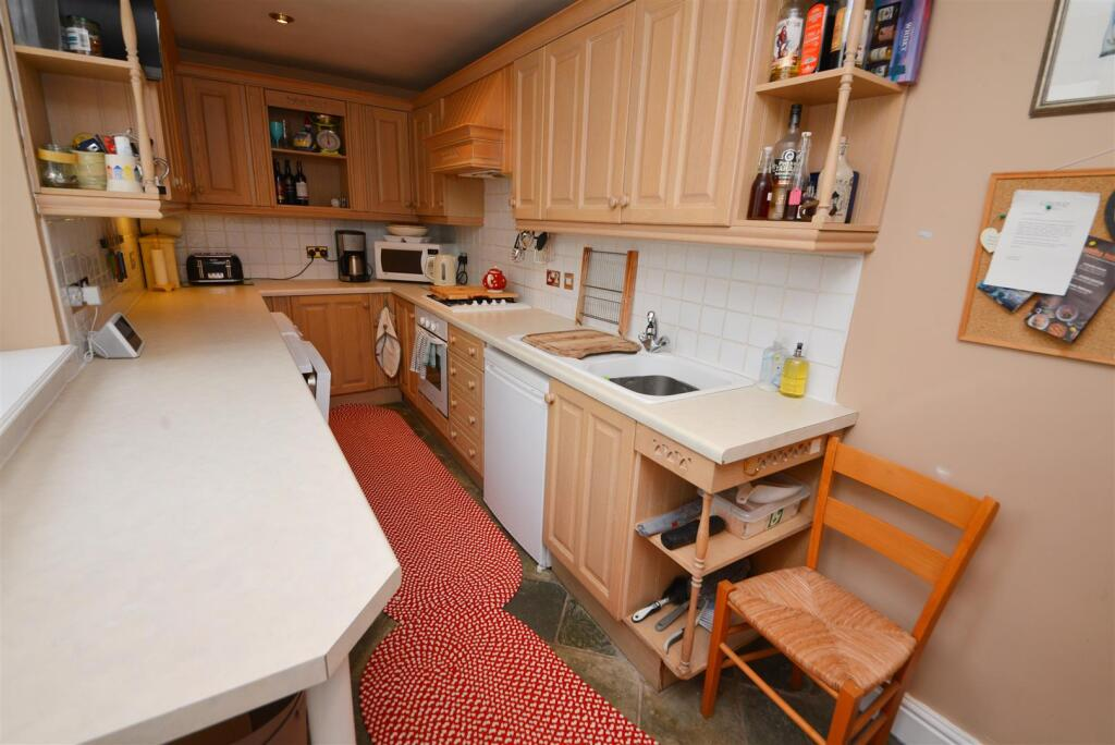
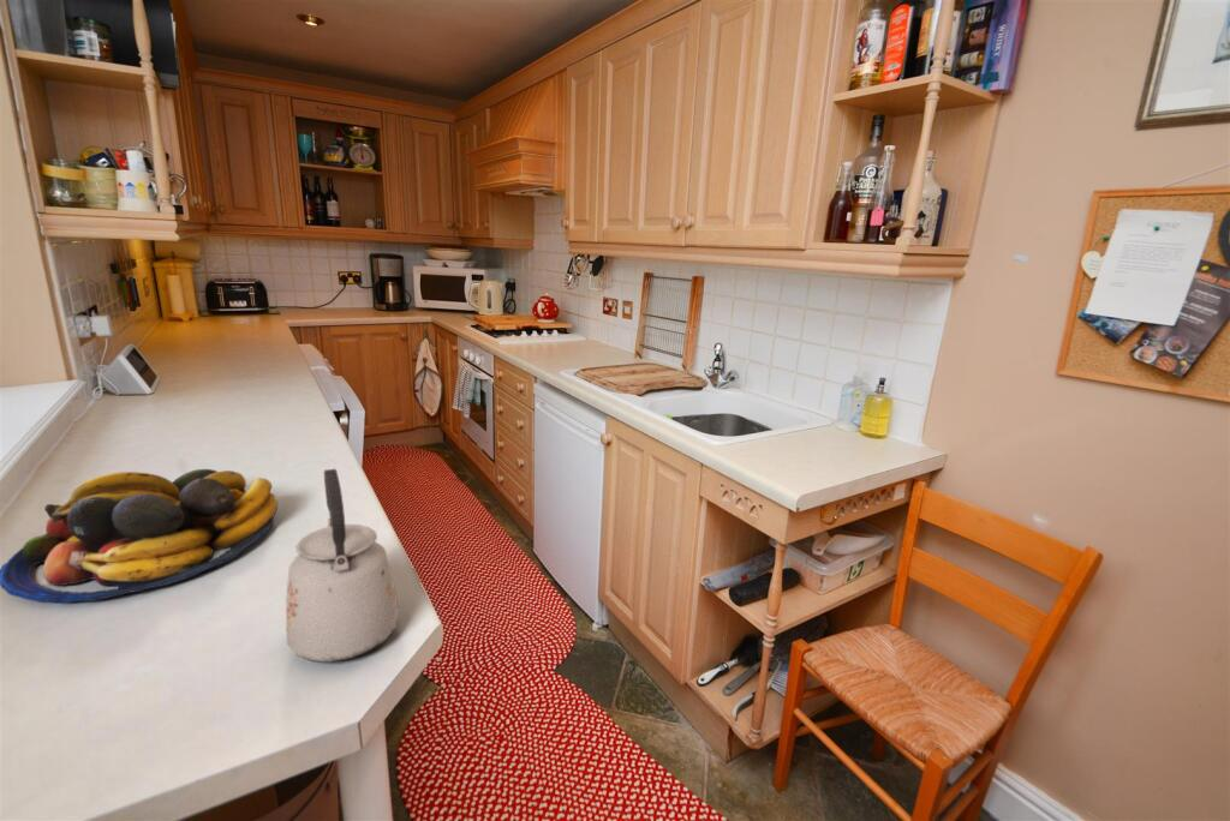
+ kettle [285,468,400,664]
+ fruit bowl [0,468,279,604]
